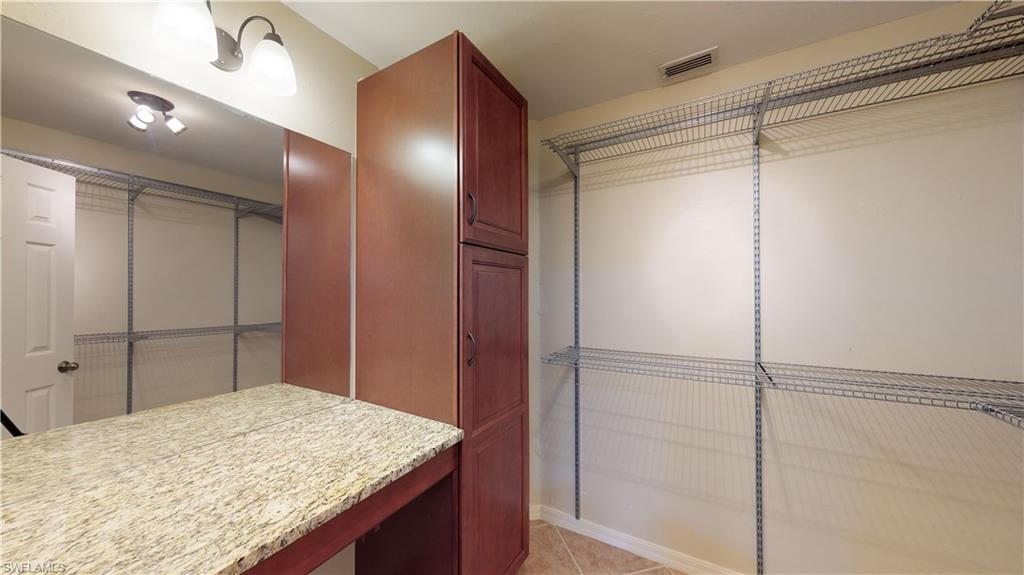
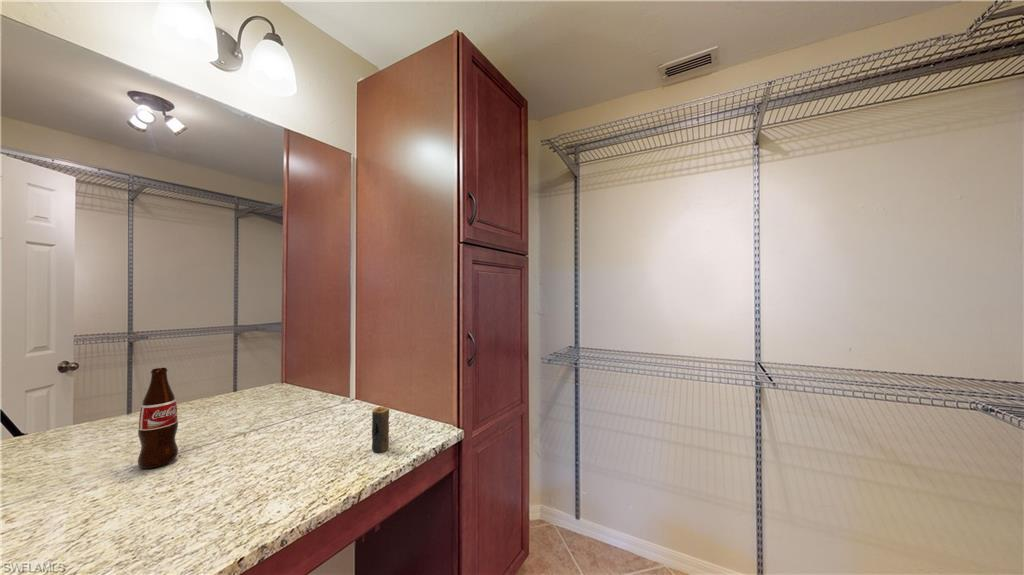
+ candle [371,406,390,453]
+ bottle [137,367,179,469]
